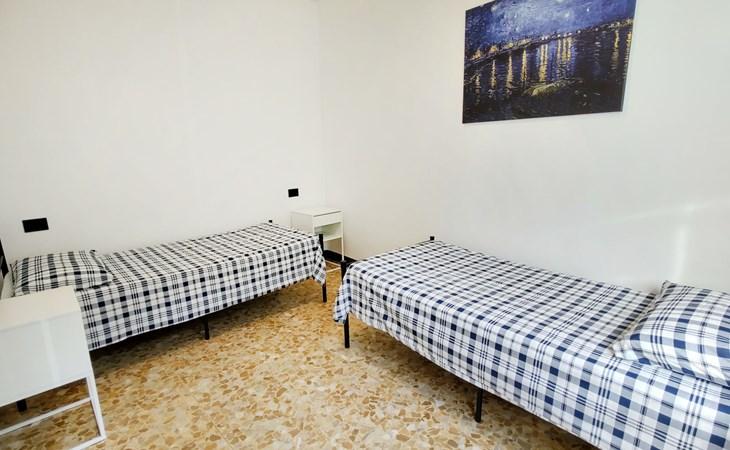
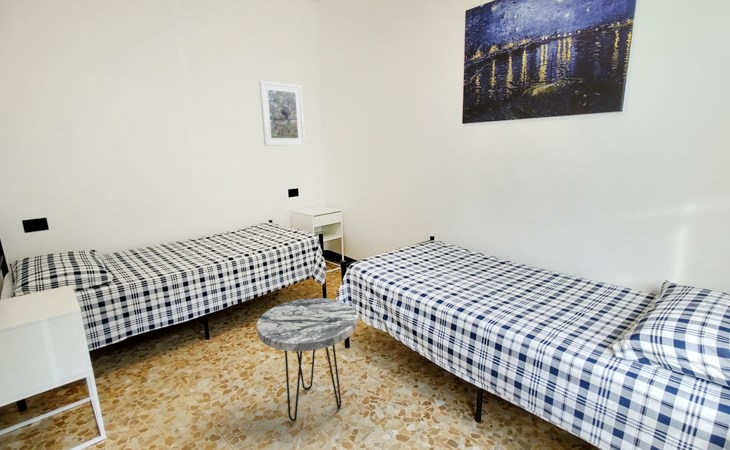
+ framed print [258,80,306,147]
+ side table [256,297,358,423]
